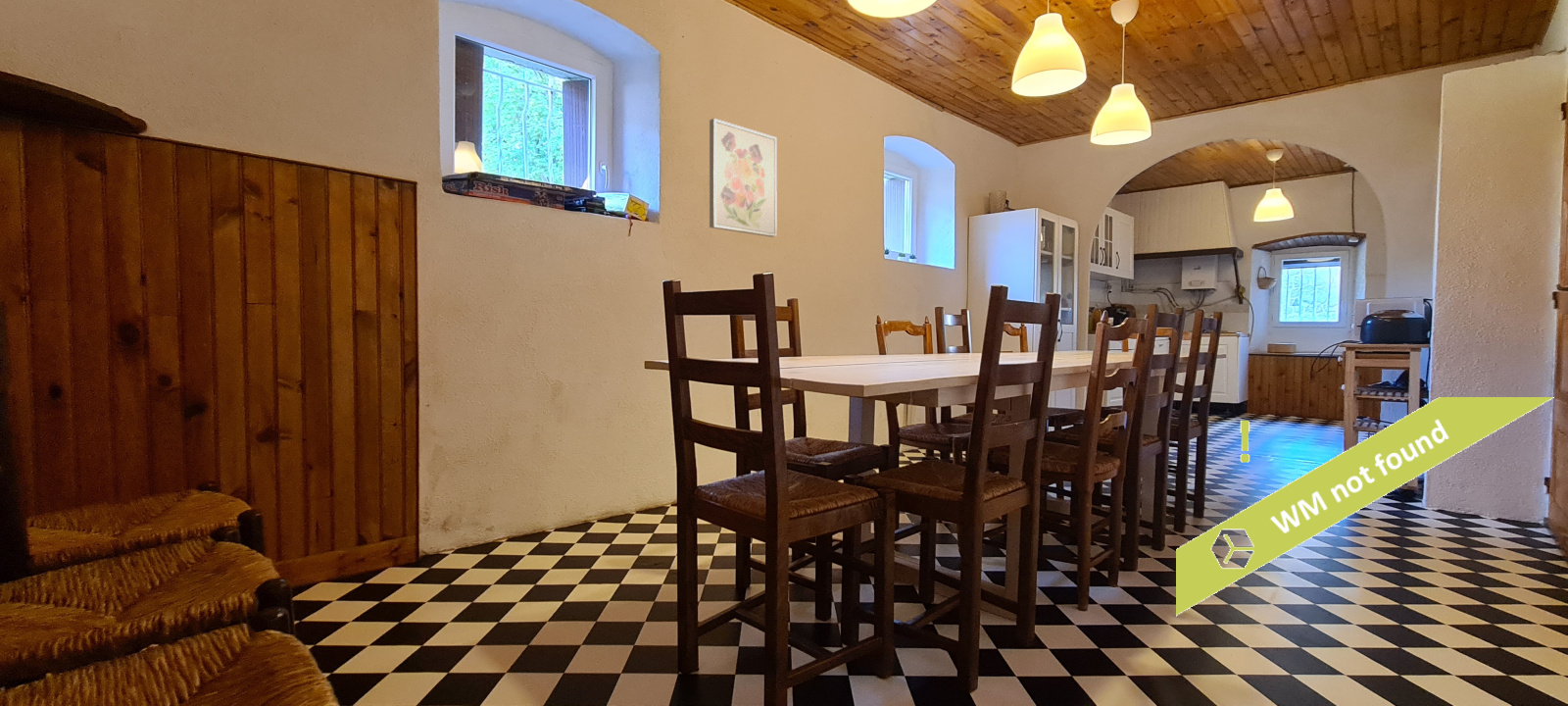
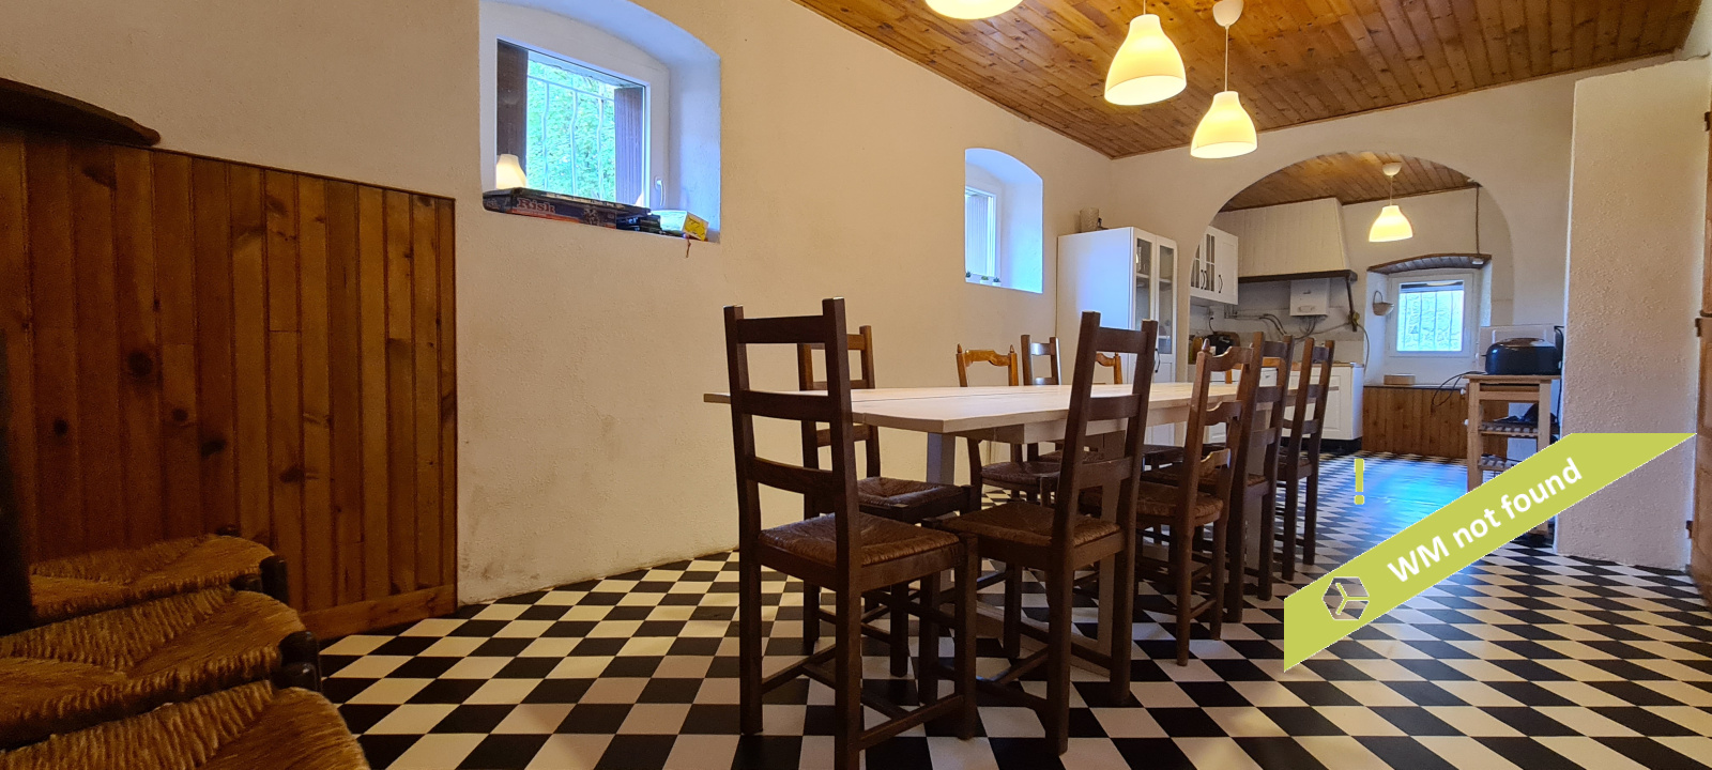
- wall art [709,118,778,238]
